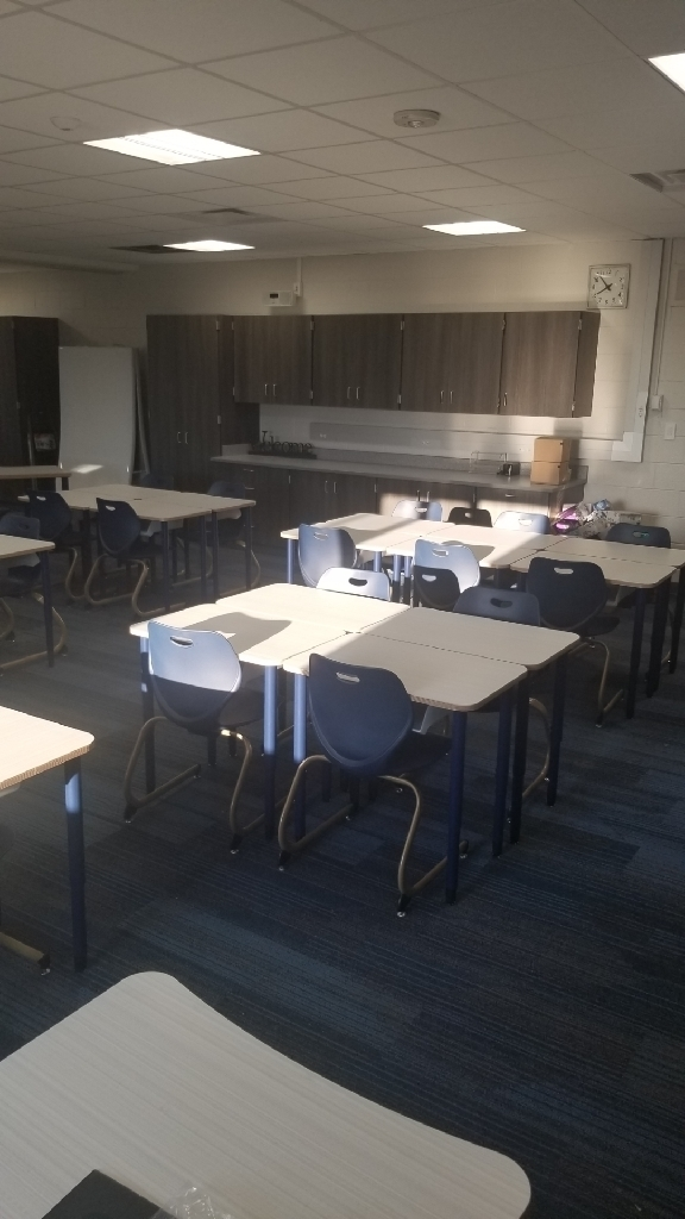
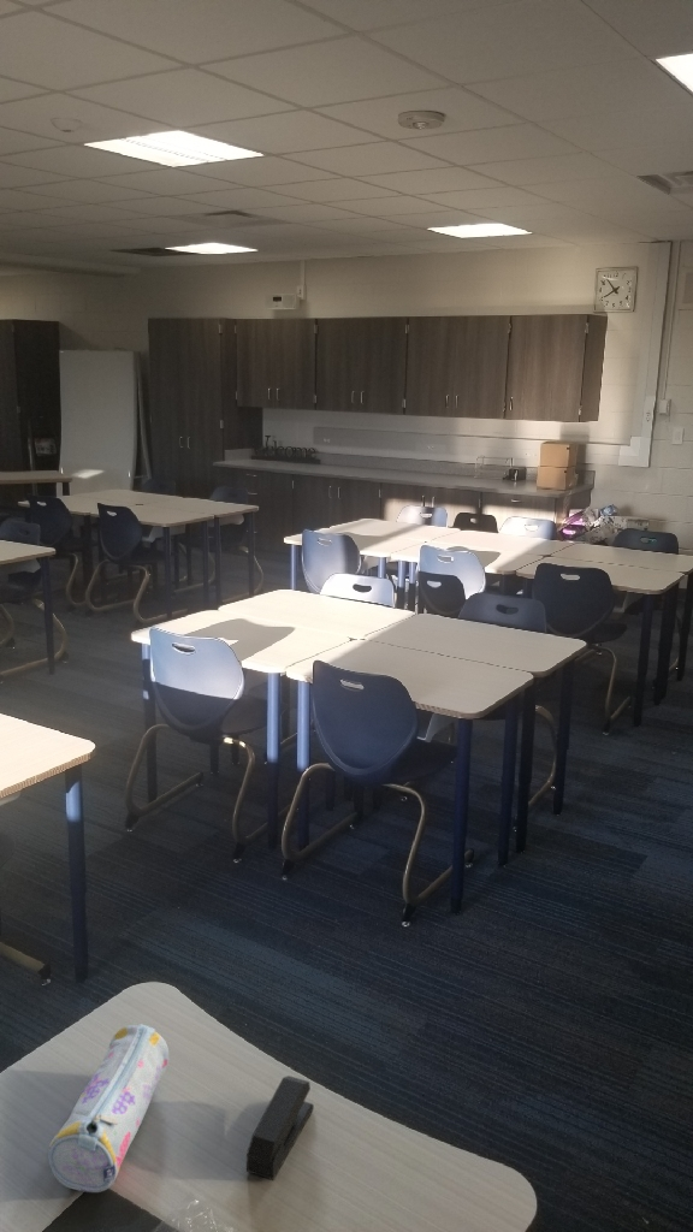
+ stapler [245,1074,315,1181]
+ pencil case [47,1023,170,1194]
